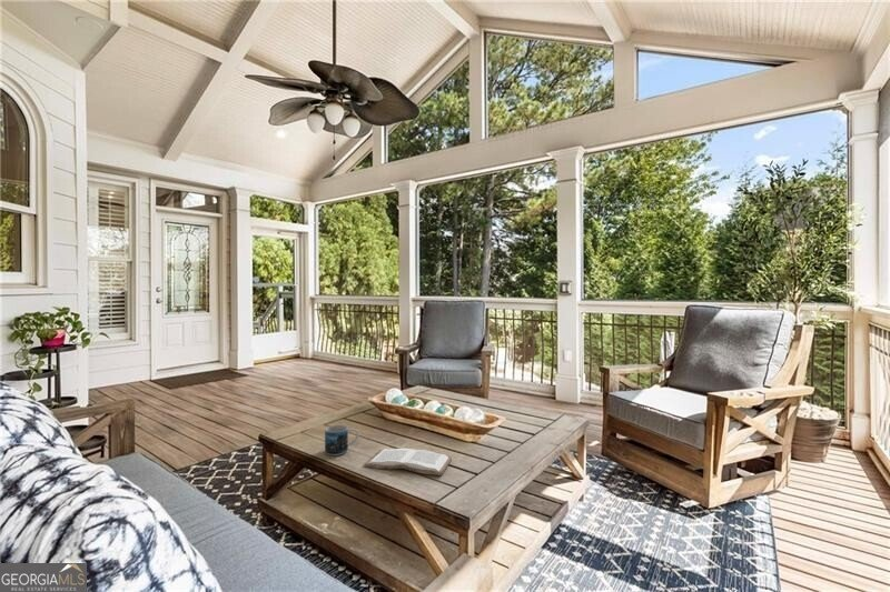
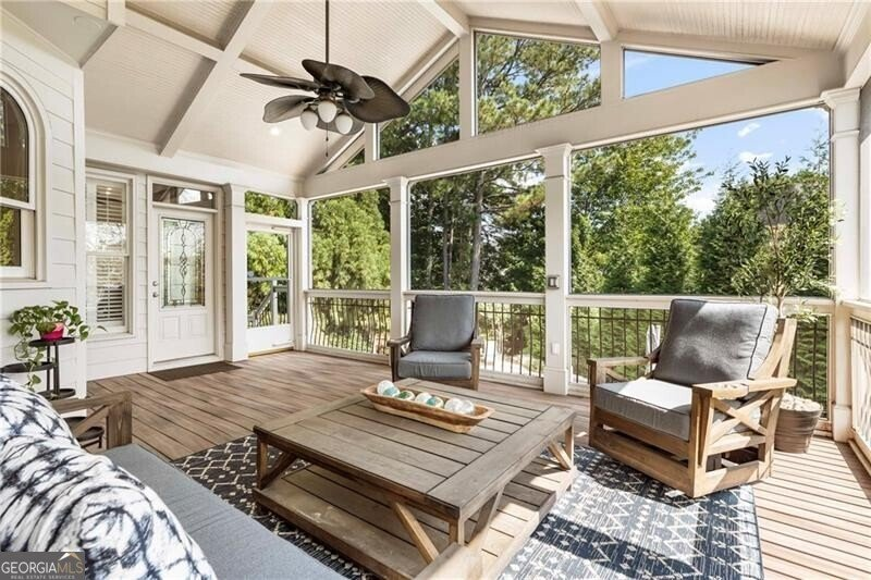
- book [363,448,453,476]
- mug [324,424,359,456]
